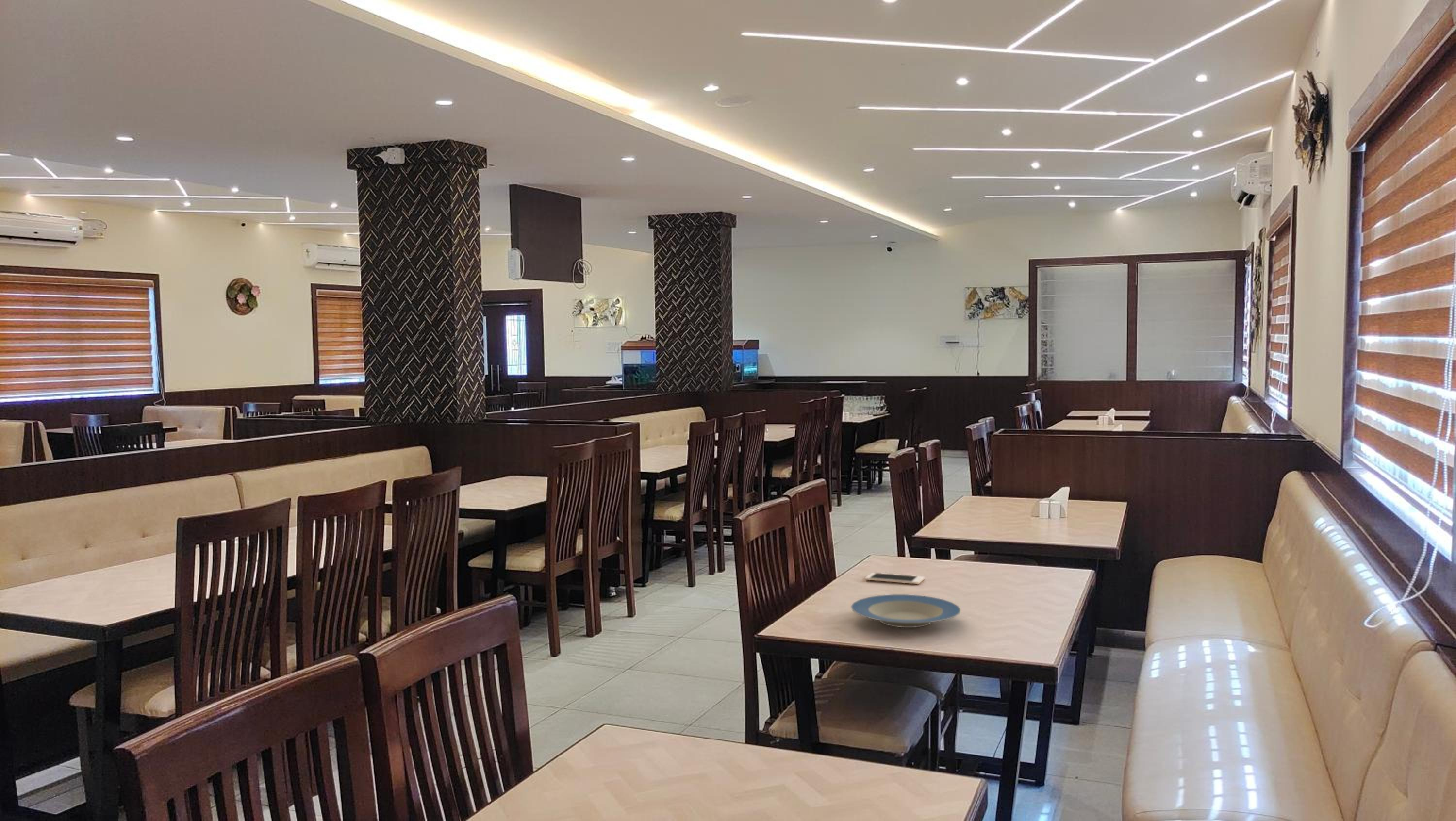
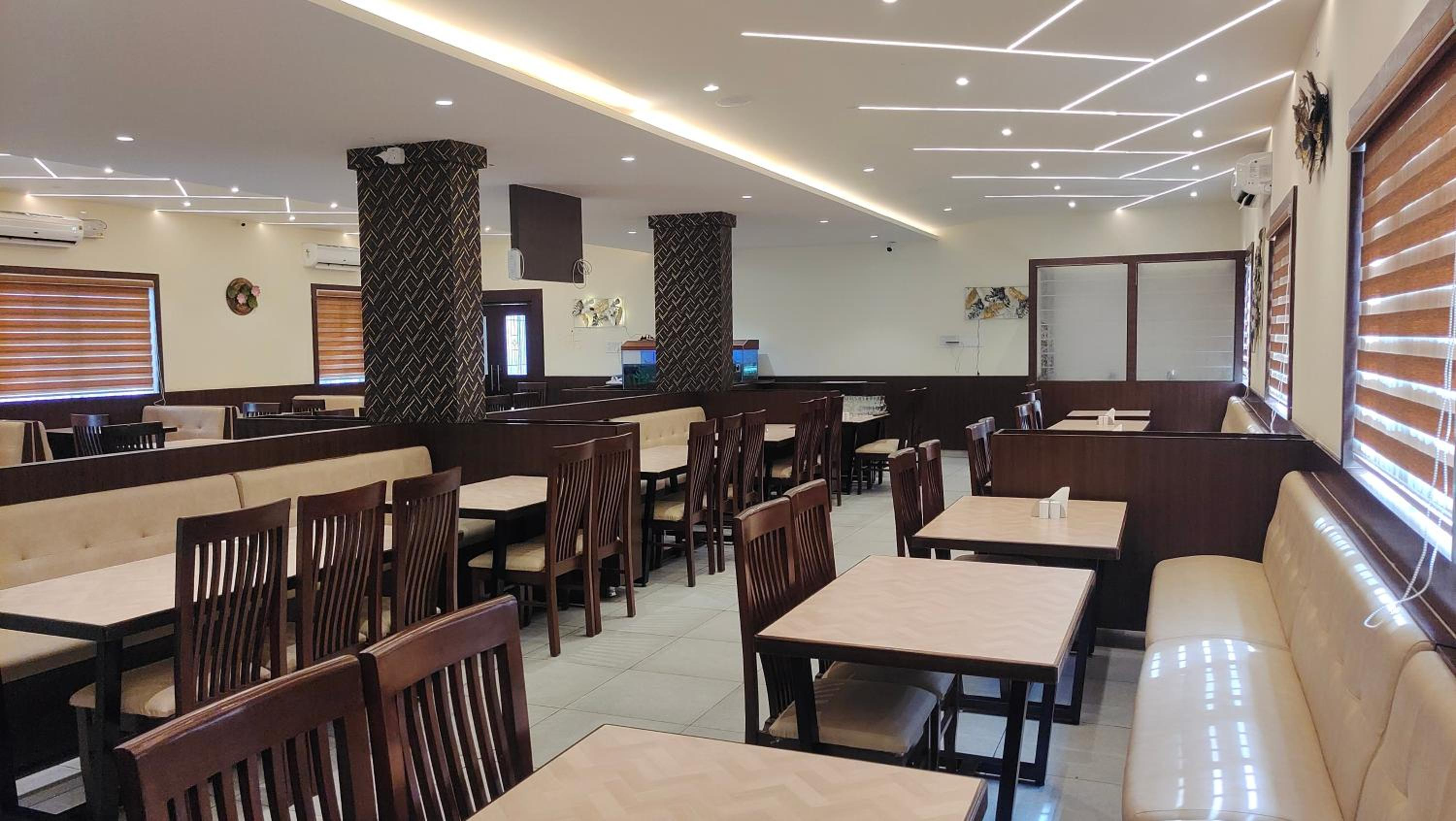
- plate [850,594,961,628]
- cell phone [864,572,925,585]
